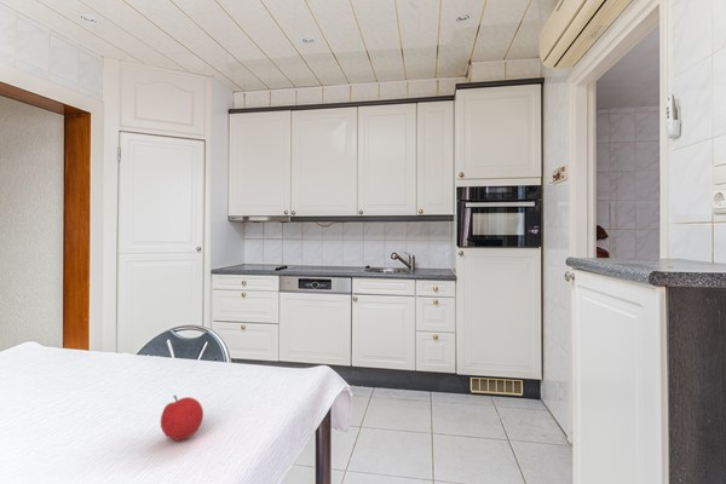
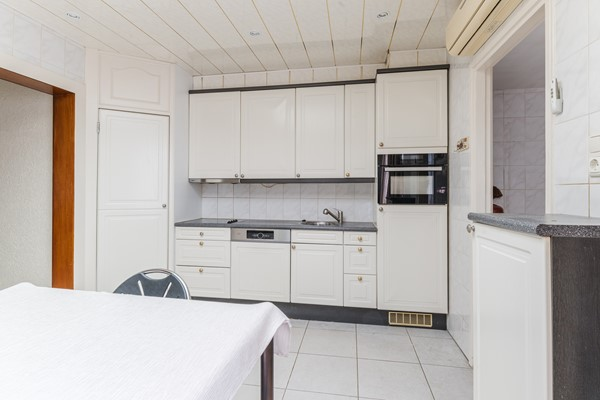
- fruit [160,394,204,442]
